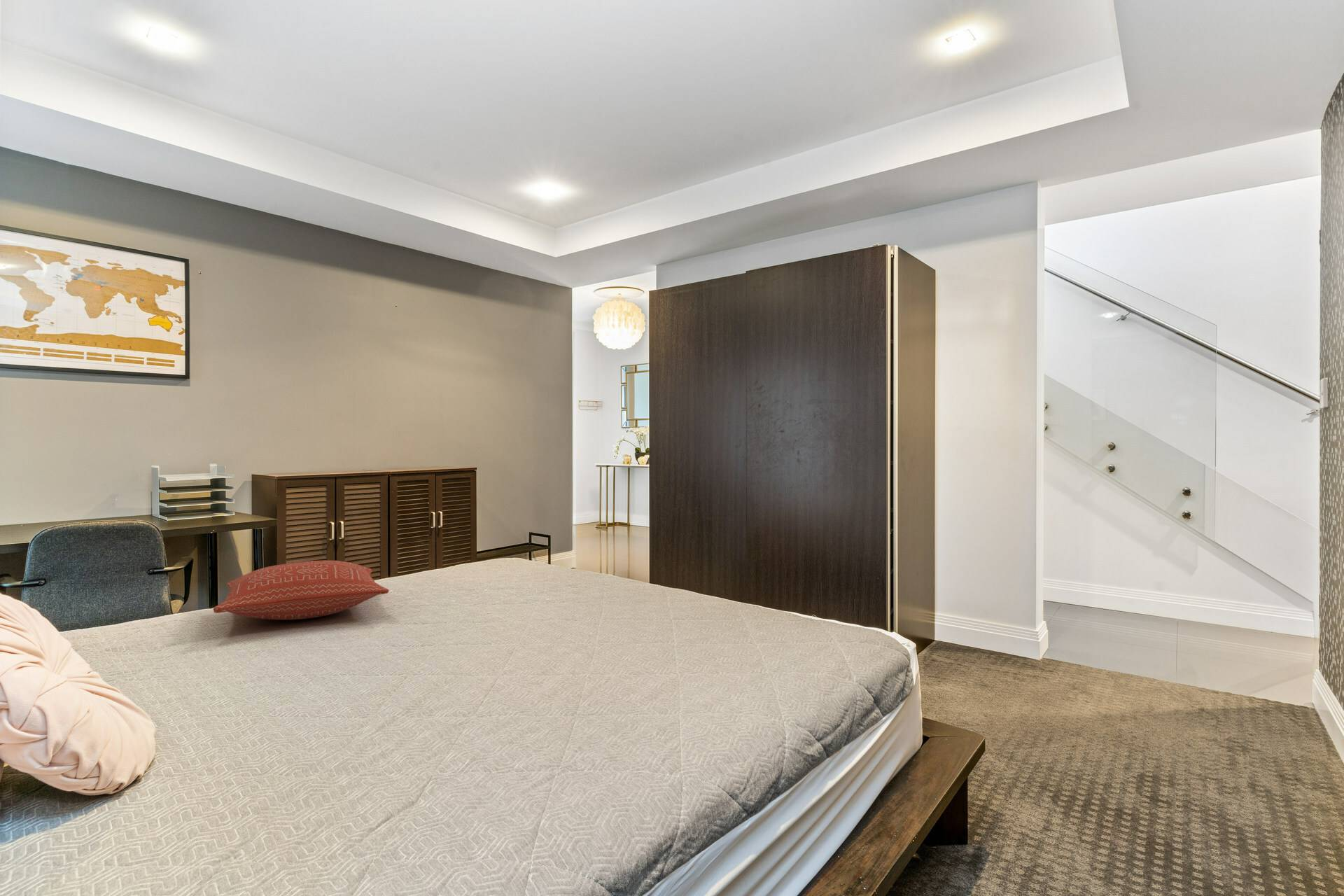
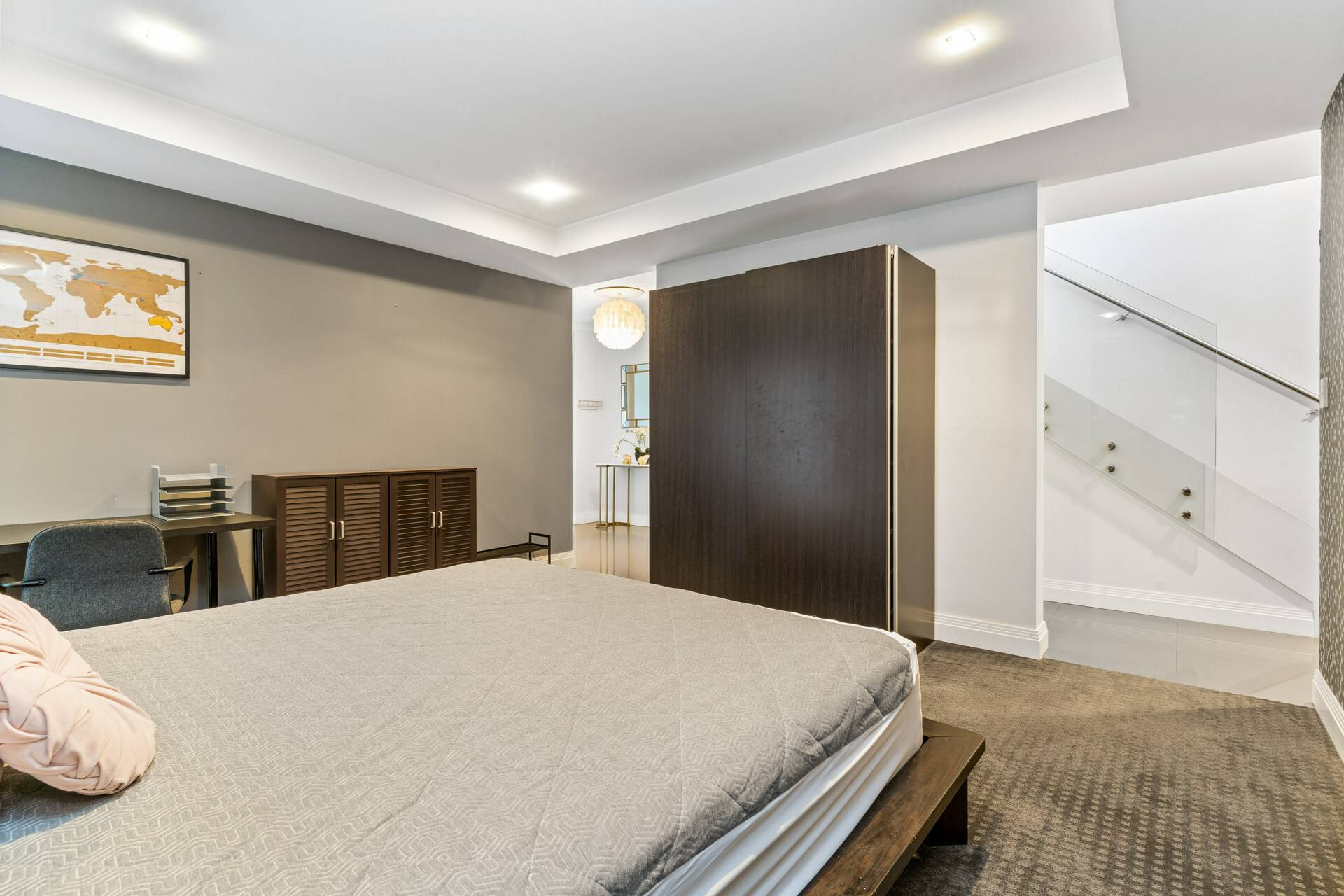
- pillow [213,560,390,621]
